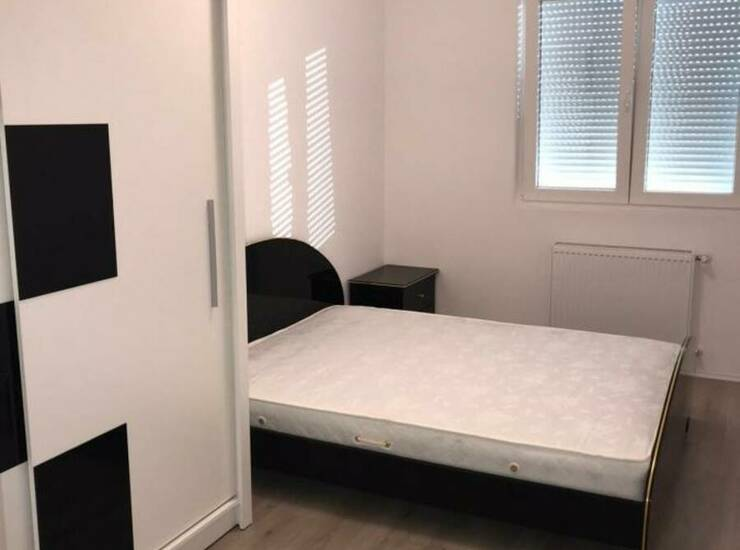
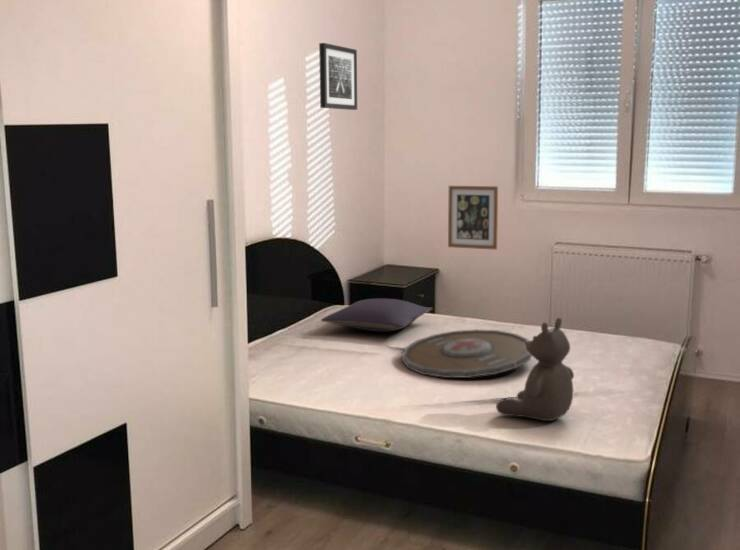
+ pillow [320,298,434,332]
+ wall art [447,185,499,251]
+ teddy bear [495,316,575,422]
+ wall art [318,42,358,111]
+ serving tray [401,328,533,379]
